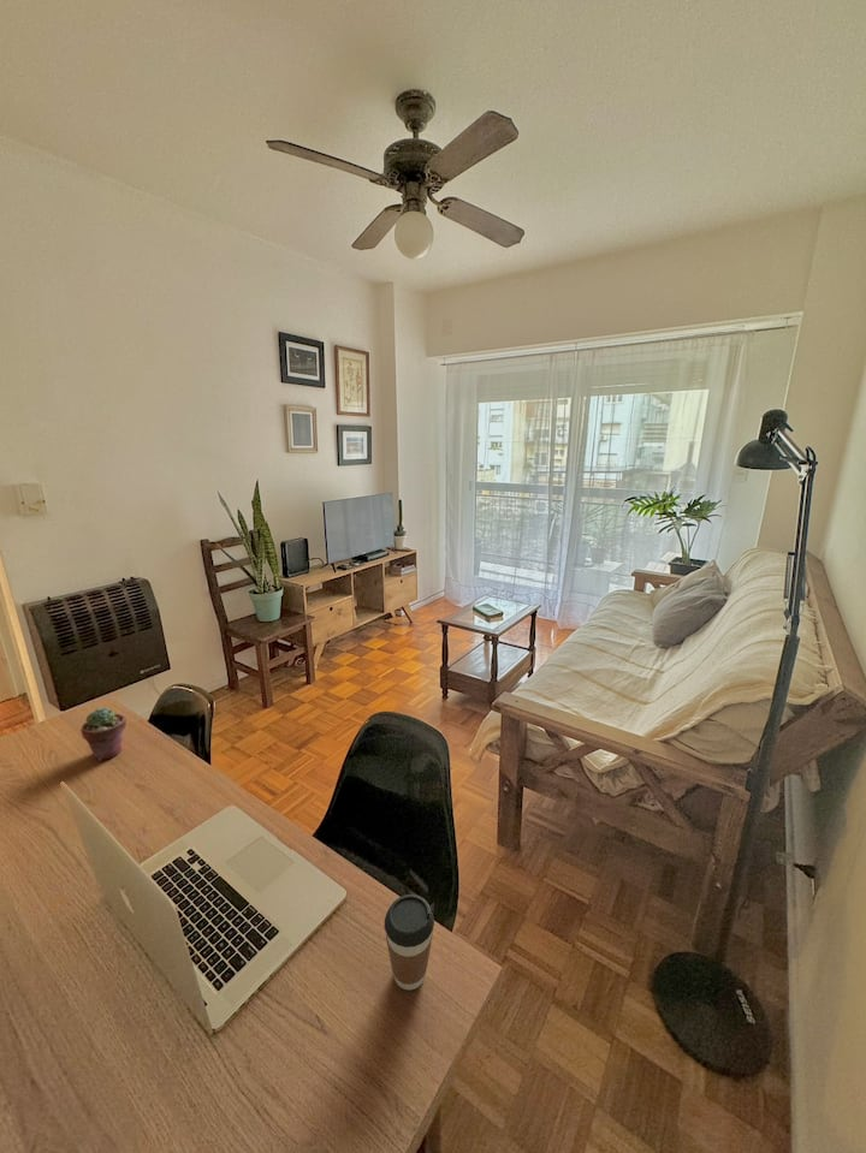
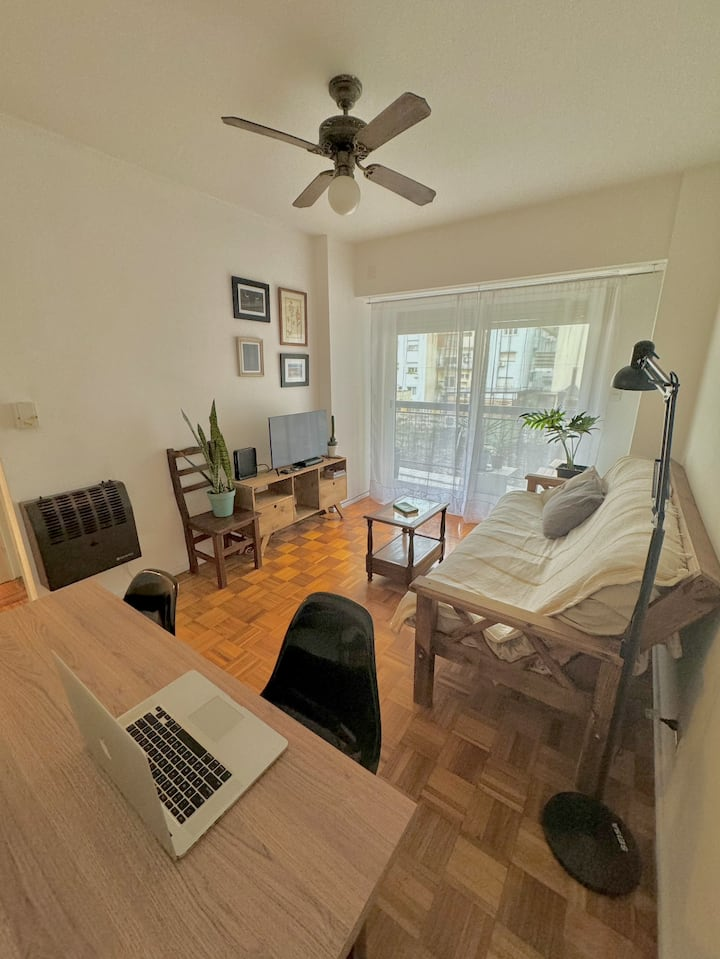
- potted succulent [79,706,127,762]
- coffee cup [384,893,435,991]
